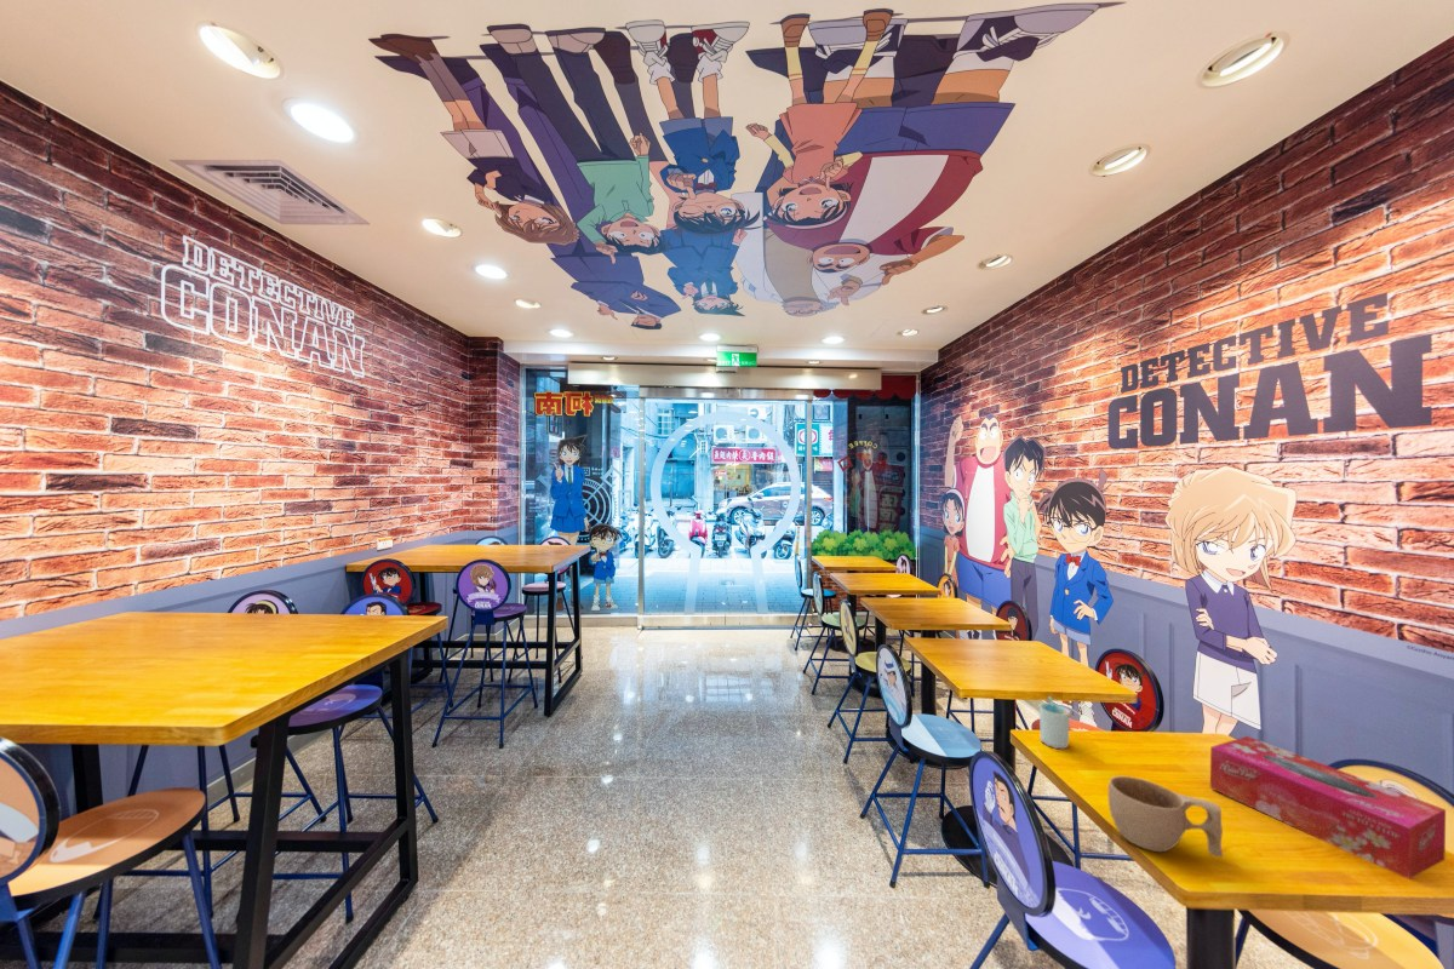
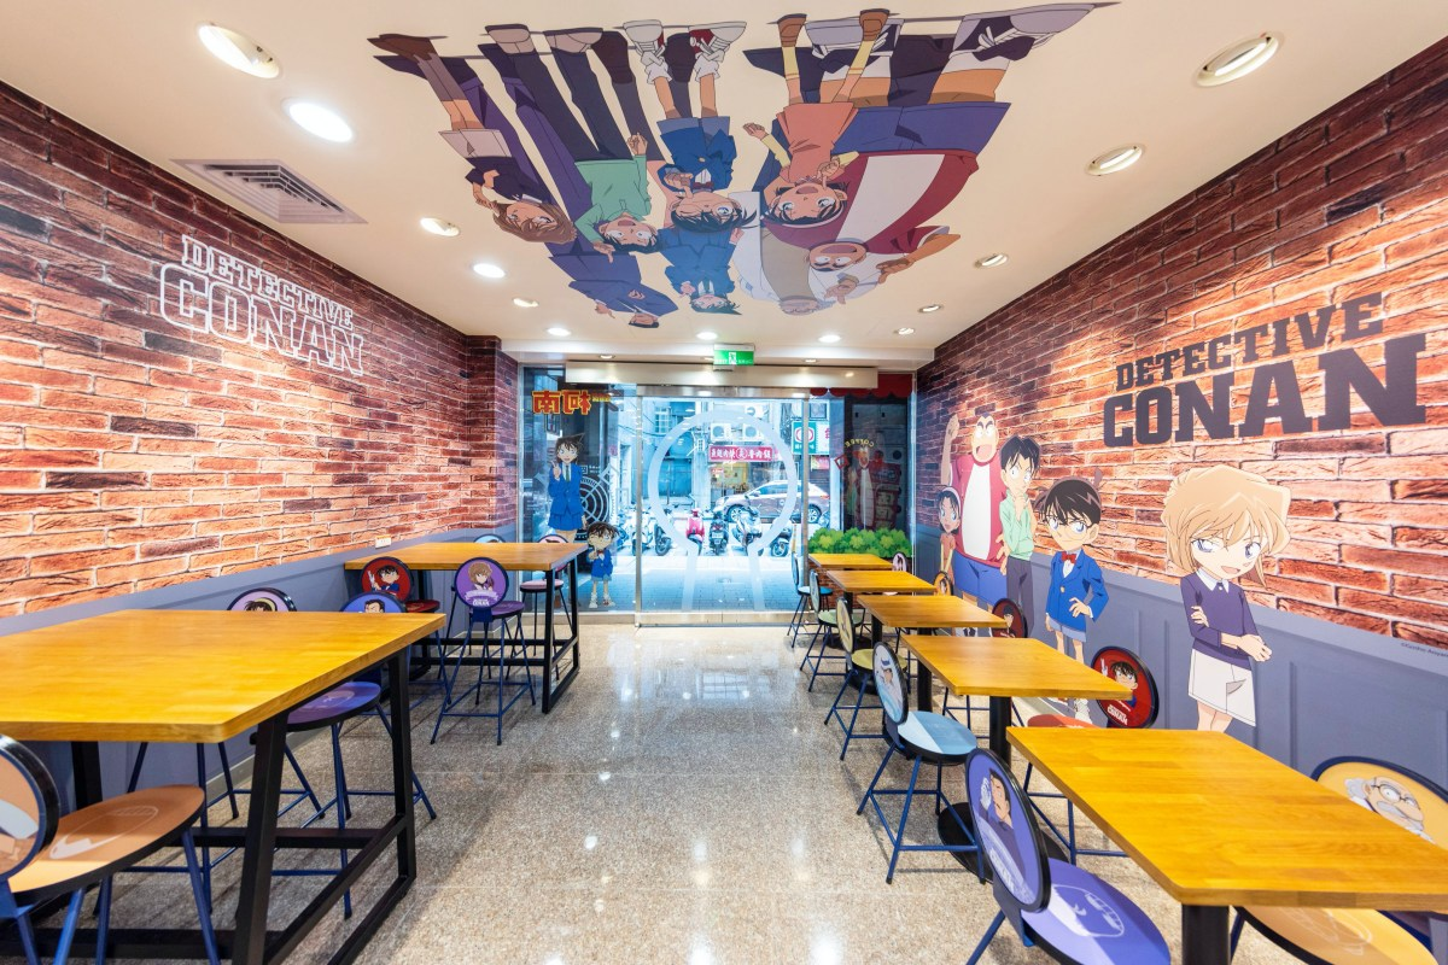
- cup [1038,695,1072,750]
- tissue box [1209,735,1447,881]
- cup [1107,775,1224,858]
